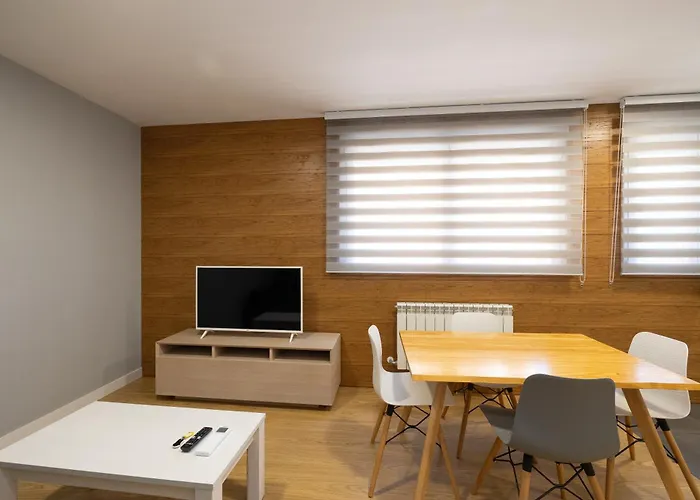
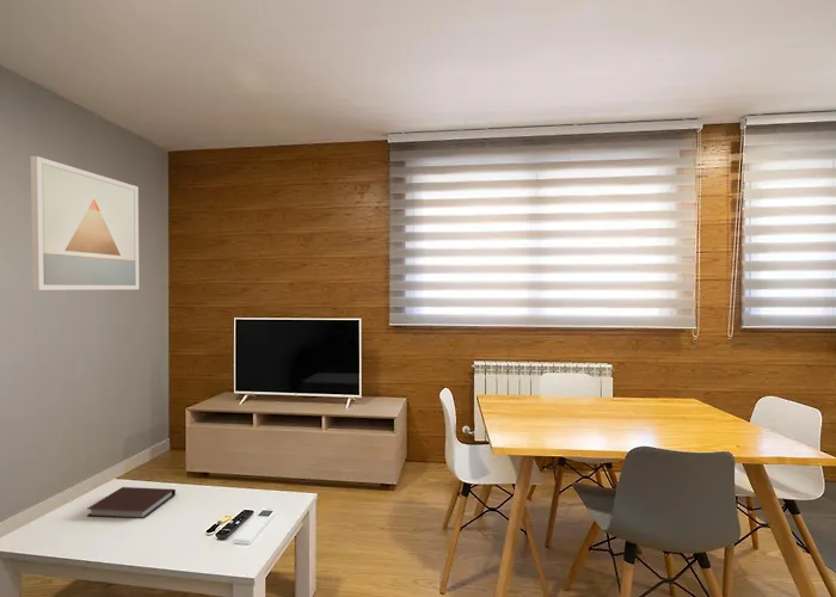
+ notebook [86,486,177,519]
+ wall art [30,155,140,291]
